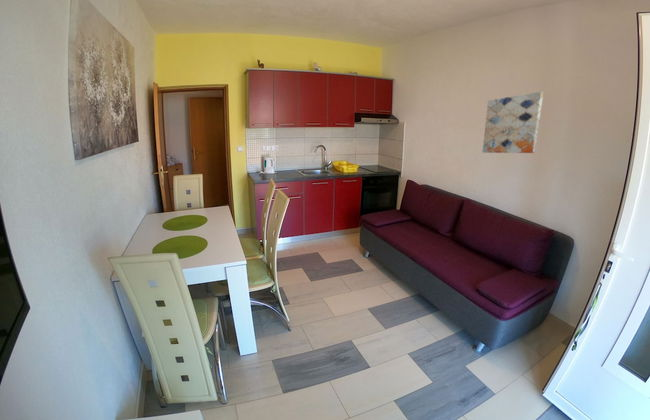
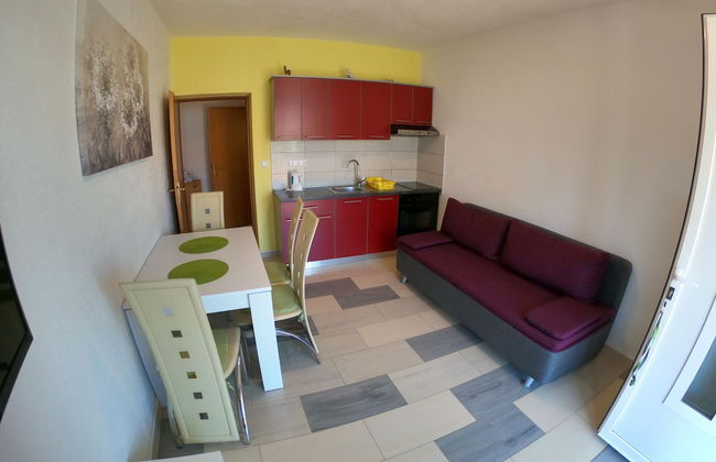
- wall art [482,91,544,154]
